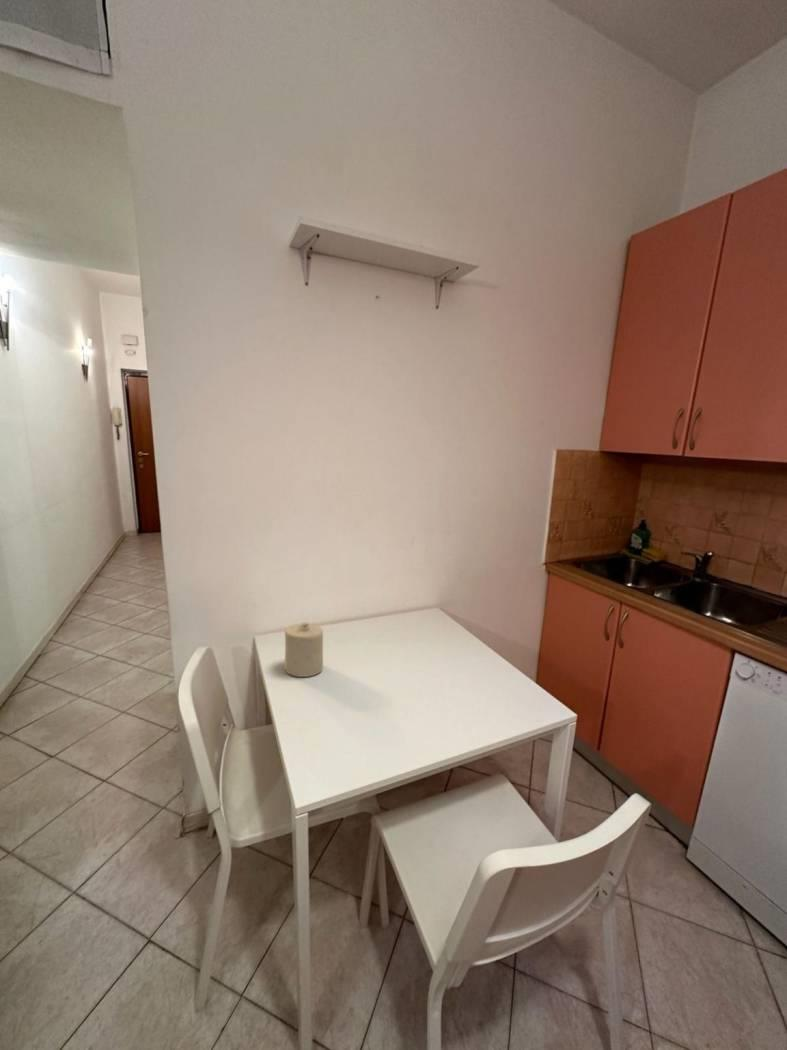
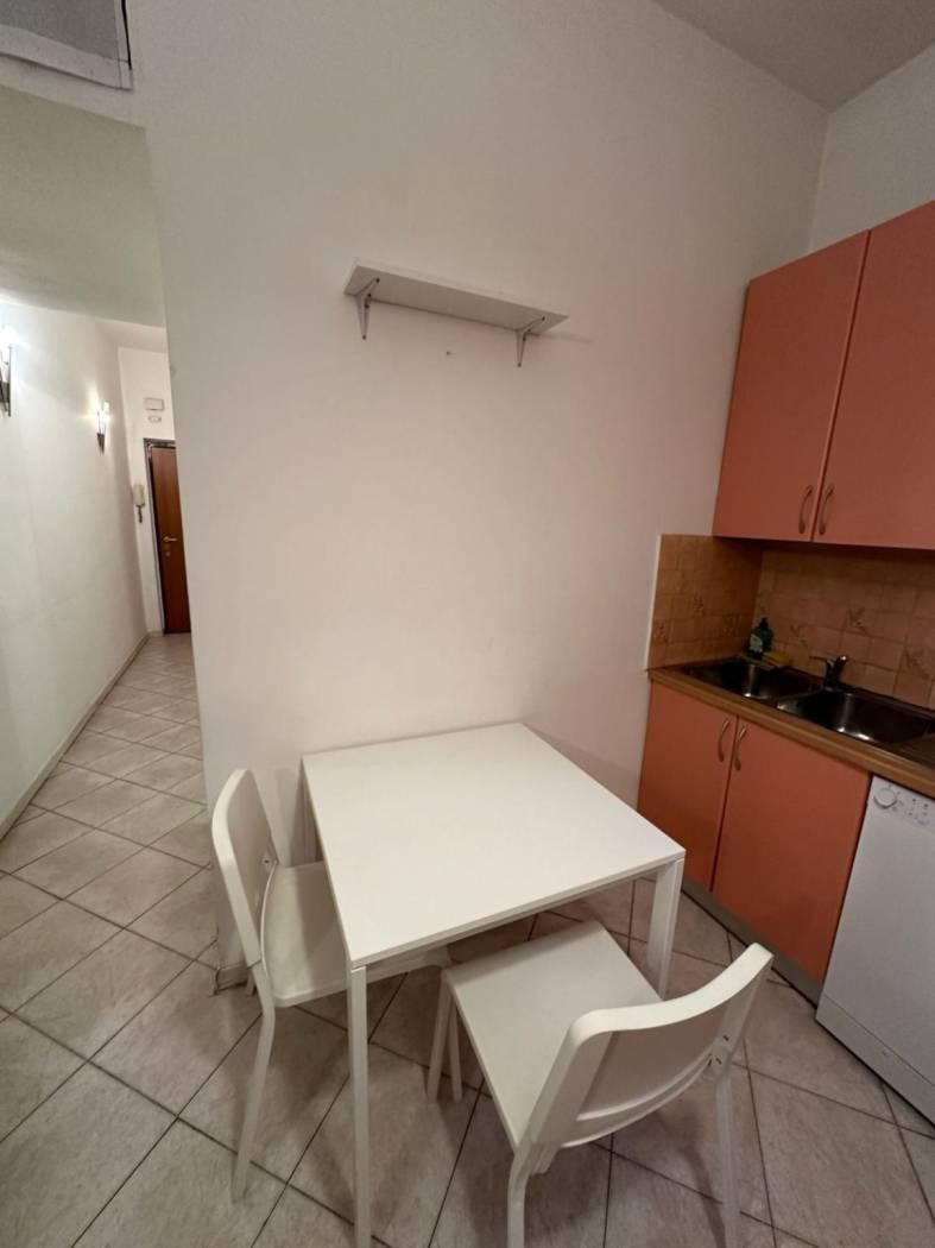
- candle [283,621,324,678]
